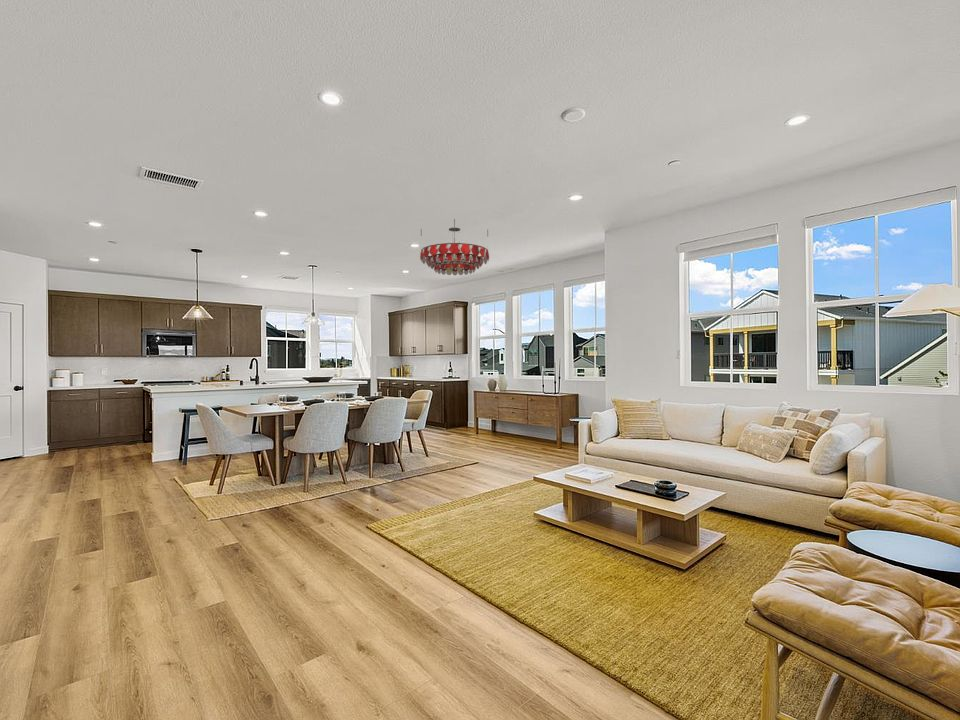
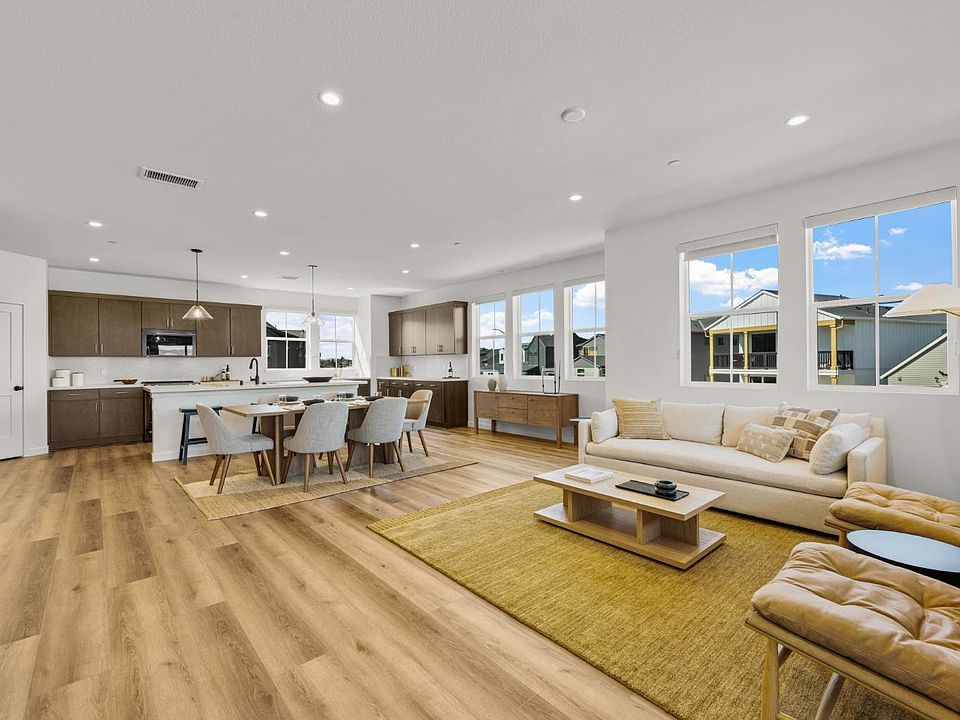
- chandelier [419,218,490,276]
